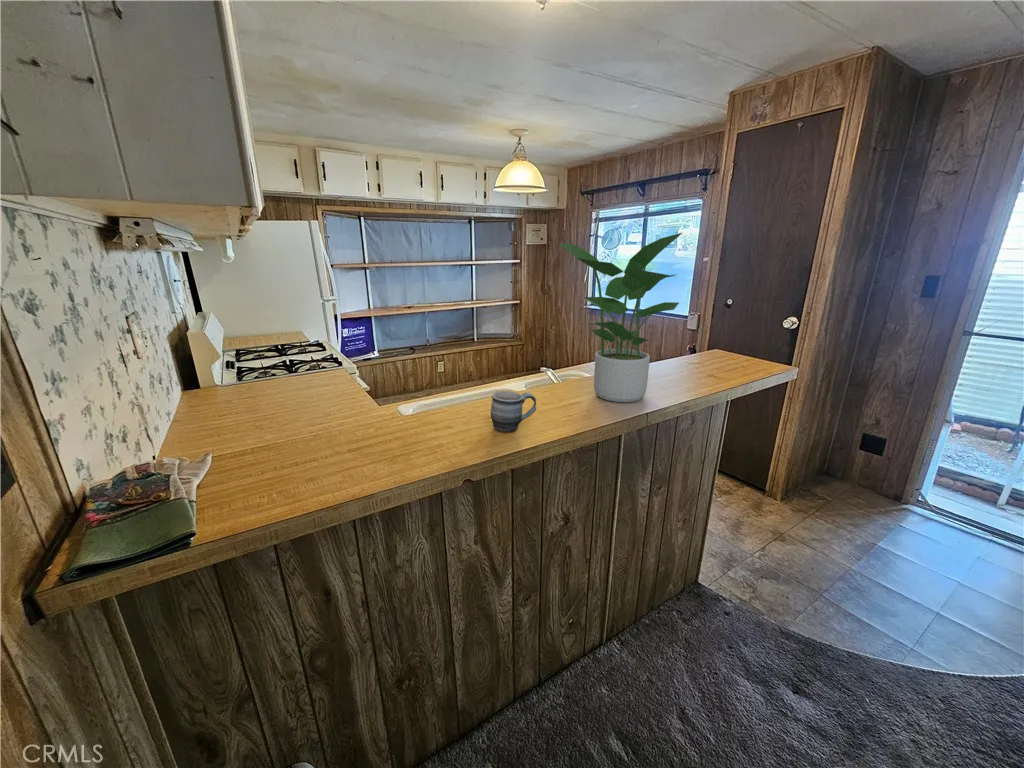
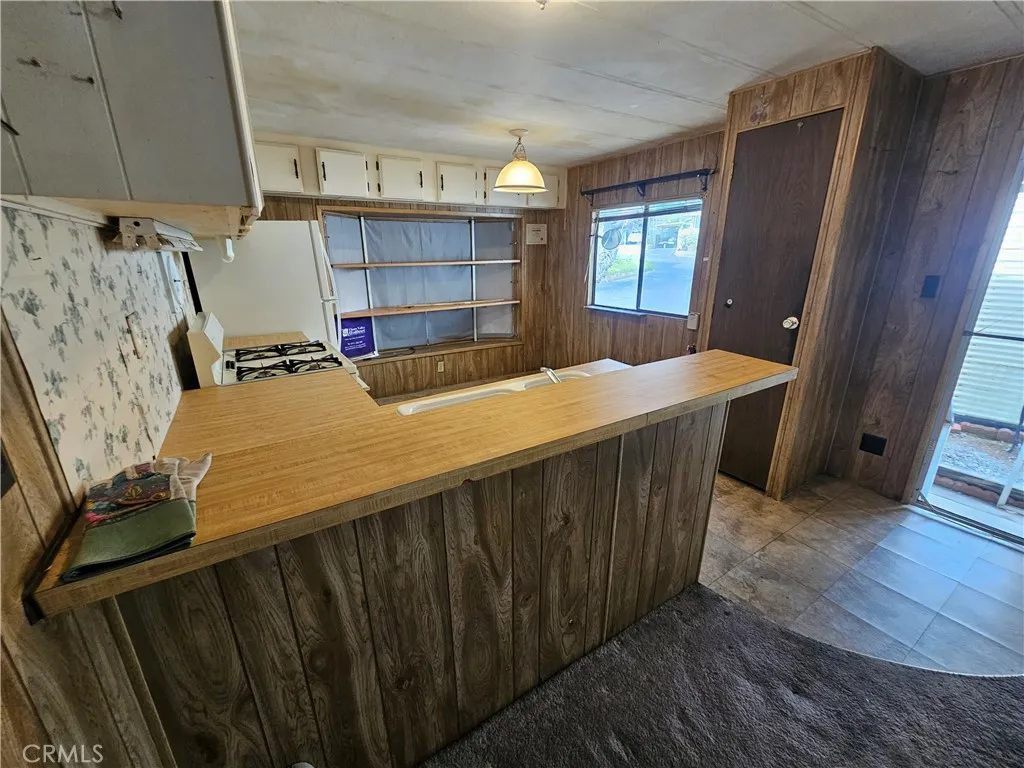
- potted plant [558,232,683,403]
- mug [490,390,537,433]
